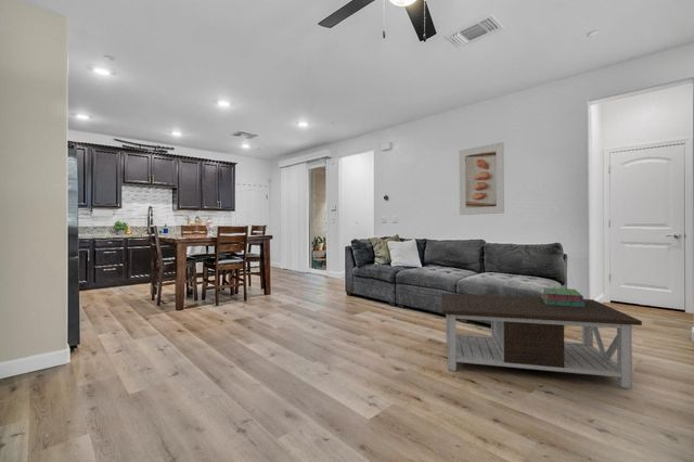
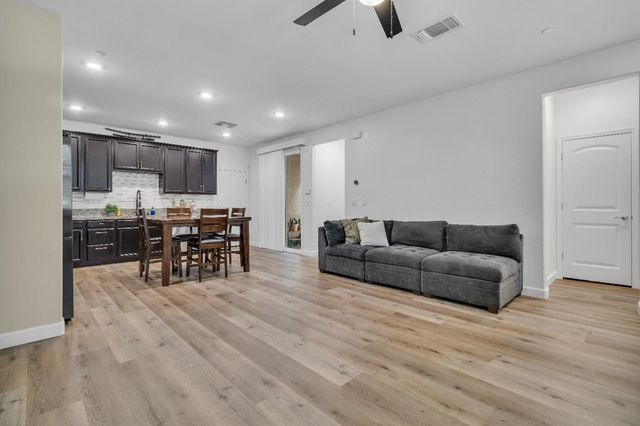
- stack of books [540,286,586,307]
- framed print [458,141,505,216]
- coffee table [440,292,643,389]
